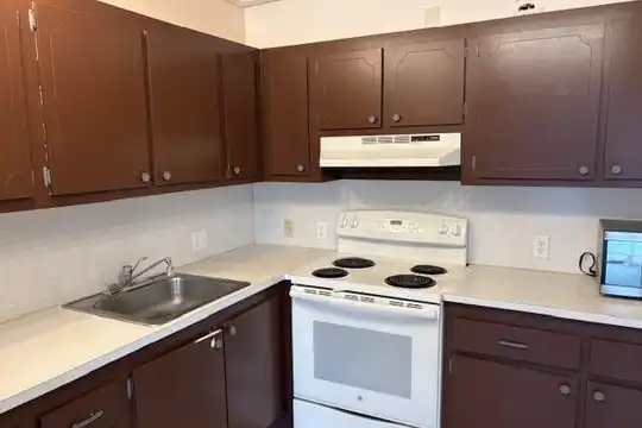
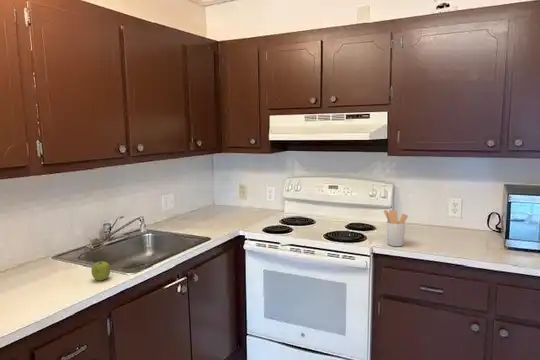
+ utensil holder [383,209,409,247]
+ fruit [90,261,111,282]
